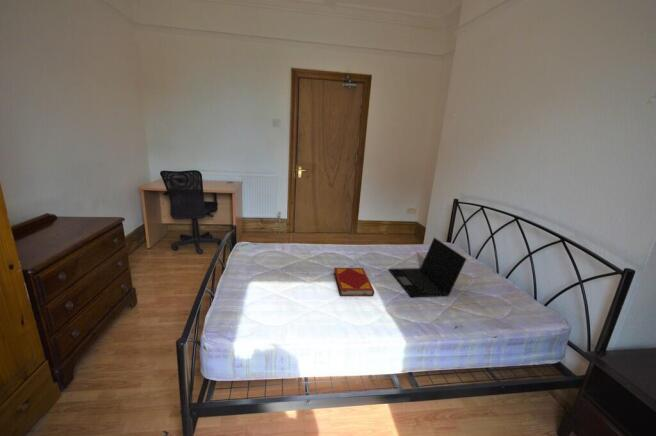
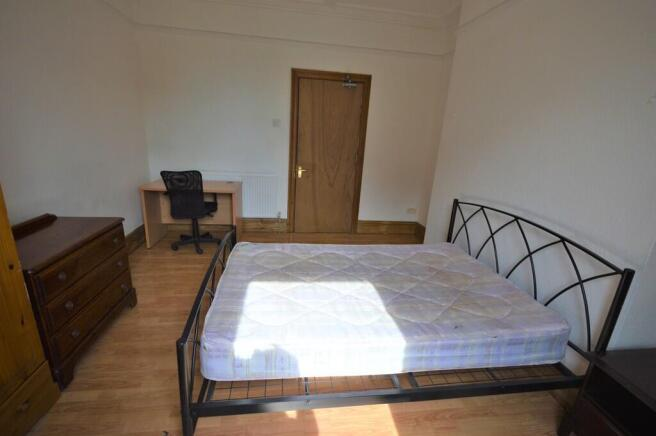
- hardback book [333,267,375,297]
- laptop [388,237,467,298]
